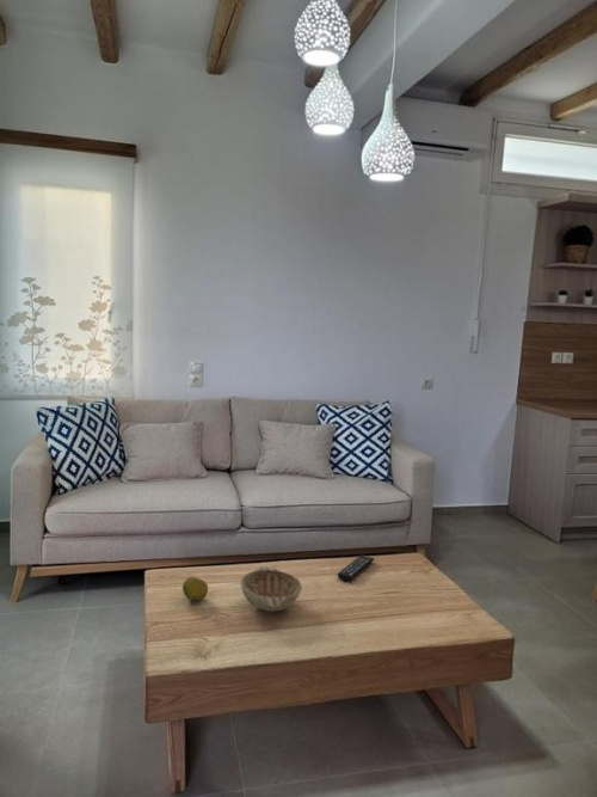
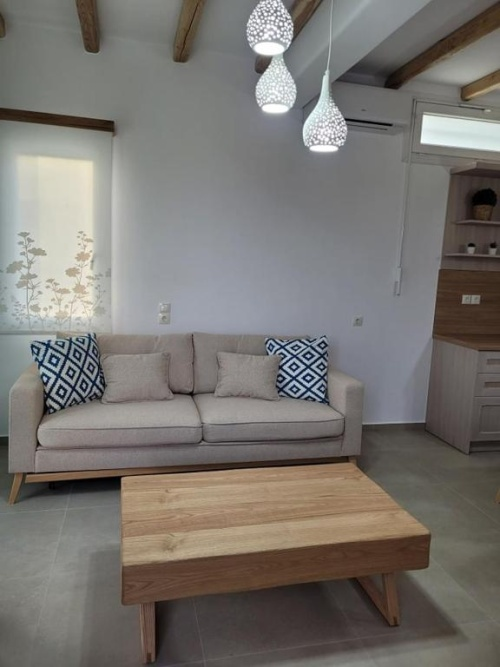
- remote control [337,554,375,582]
- decorative bowl [240,565,303,613]
- fruit [181,576,209,601]
